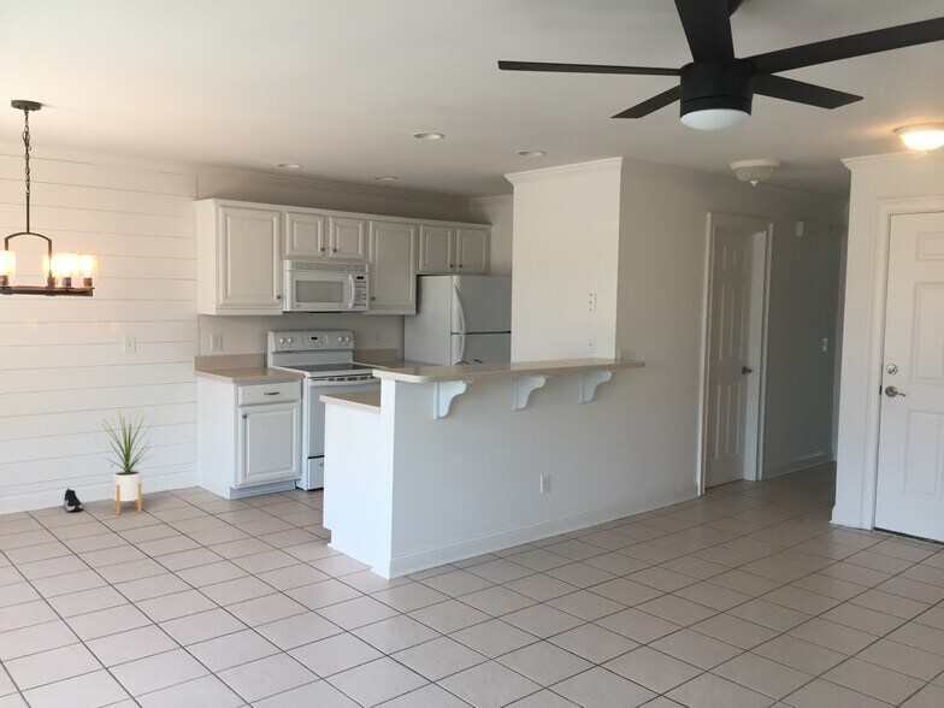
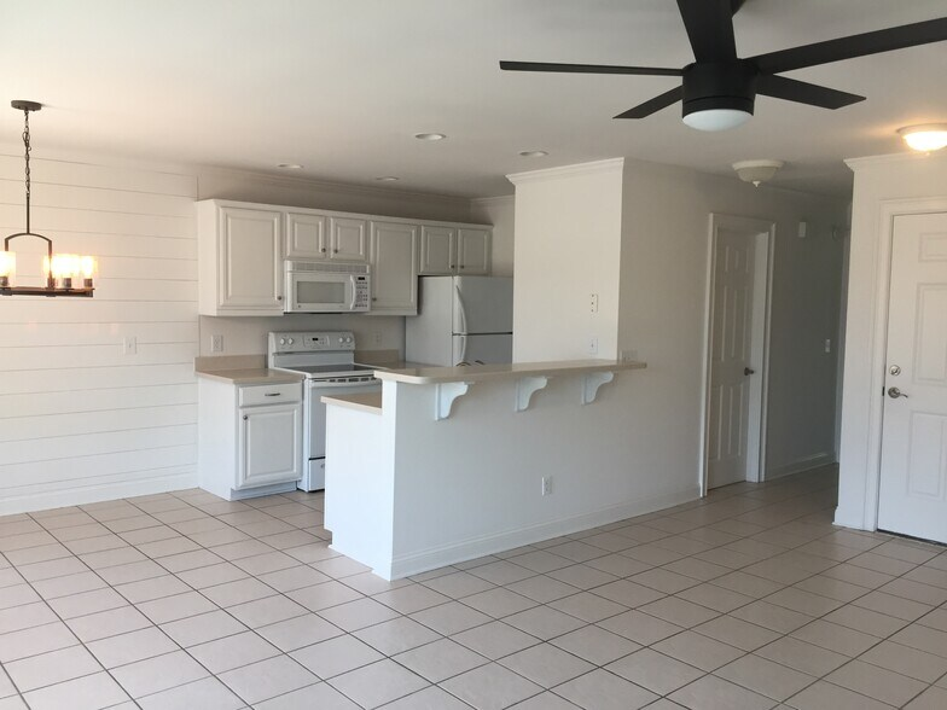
- shoe [63,486,84,513]
- house plant [95,408,158,517]
